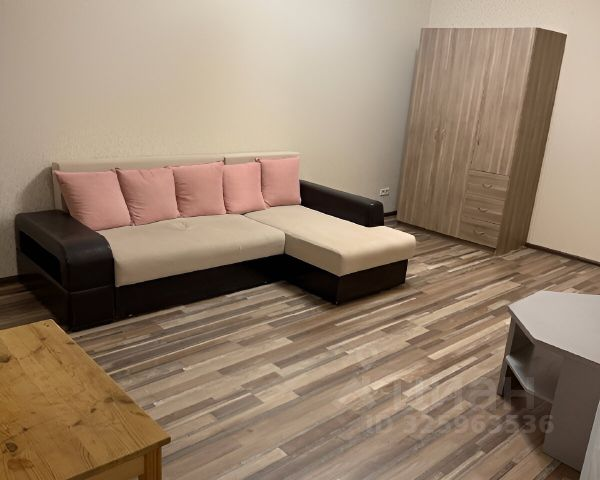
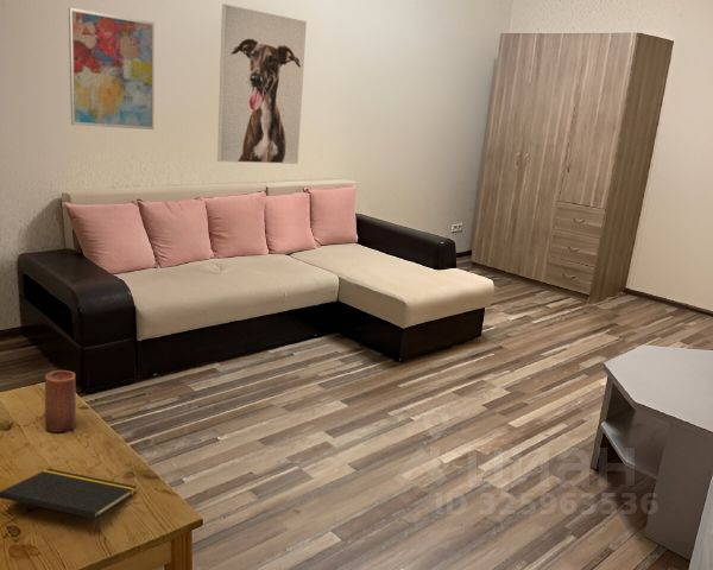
+ candle [44,369,77,433]
+ notepad [0,468,138,533]
+ wall art [68,7,156,131]
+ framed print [216,4,308,165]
